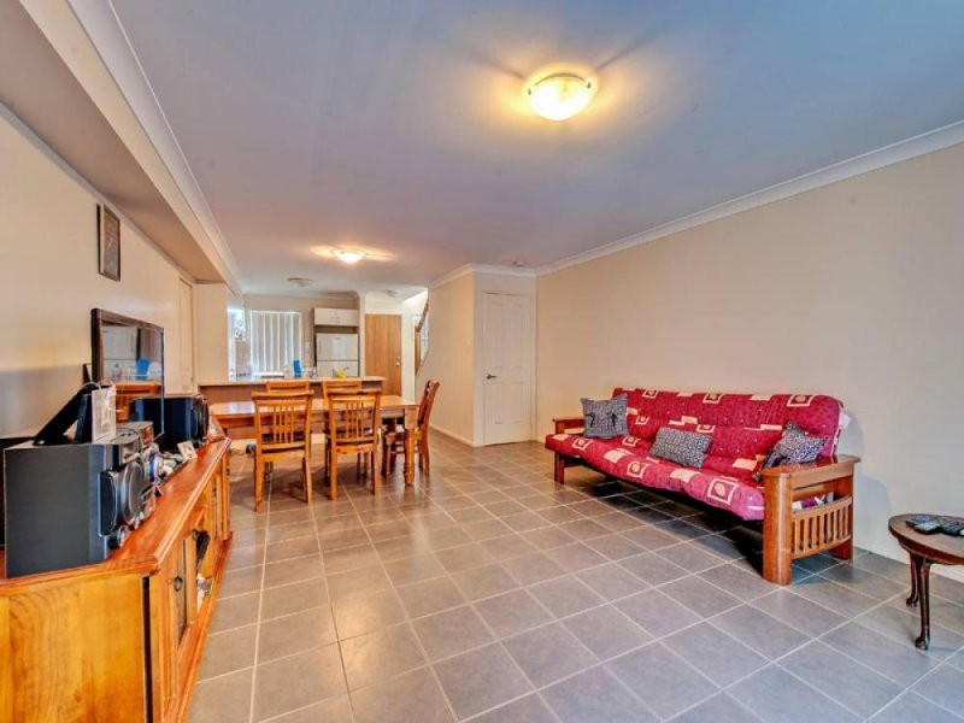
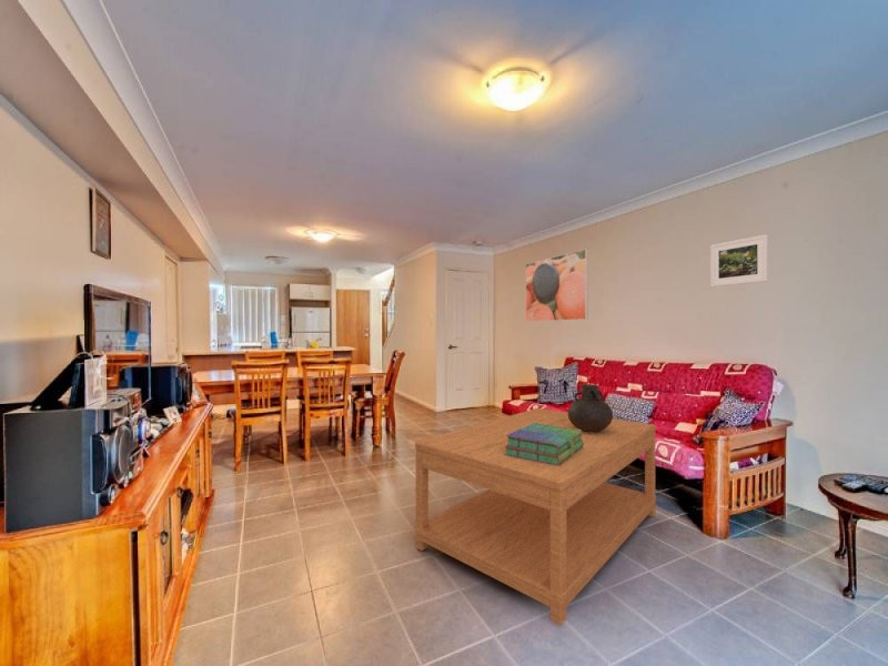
+ vase [567,383,614,433]
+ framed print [709,233,769,287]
+ coffee table [414,407,657,626]
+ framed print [525,248,588,323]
+ stack of books [504,423,584,465]
